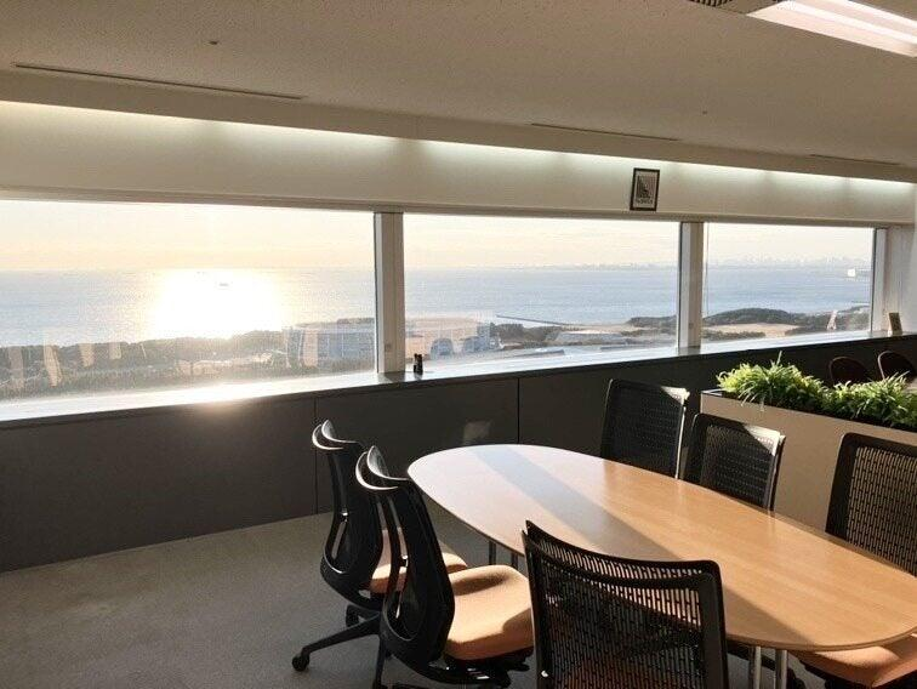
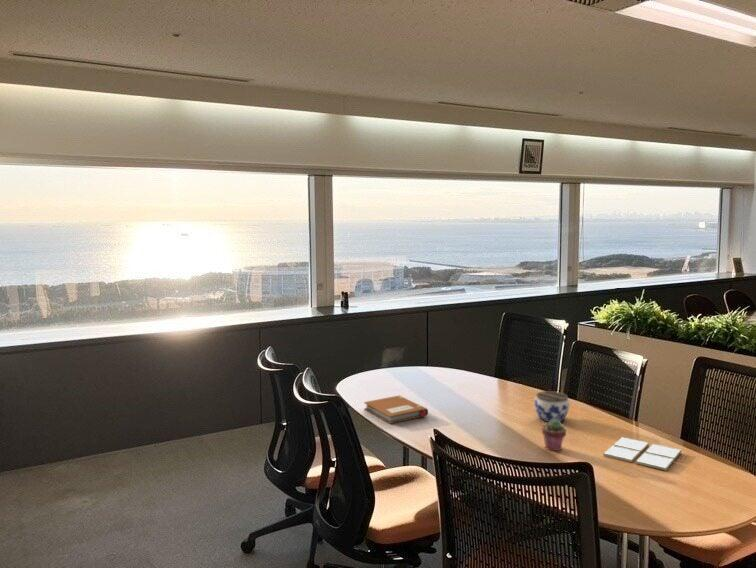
+ potted succulent [541,419,567,452]
+ notebook [363,395,429,425]
+ drink coaster [602,436,682,472]
+ jar [533,390,570,423]
